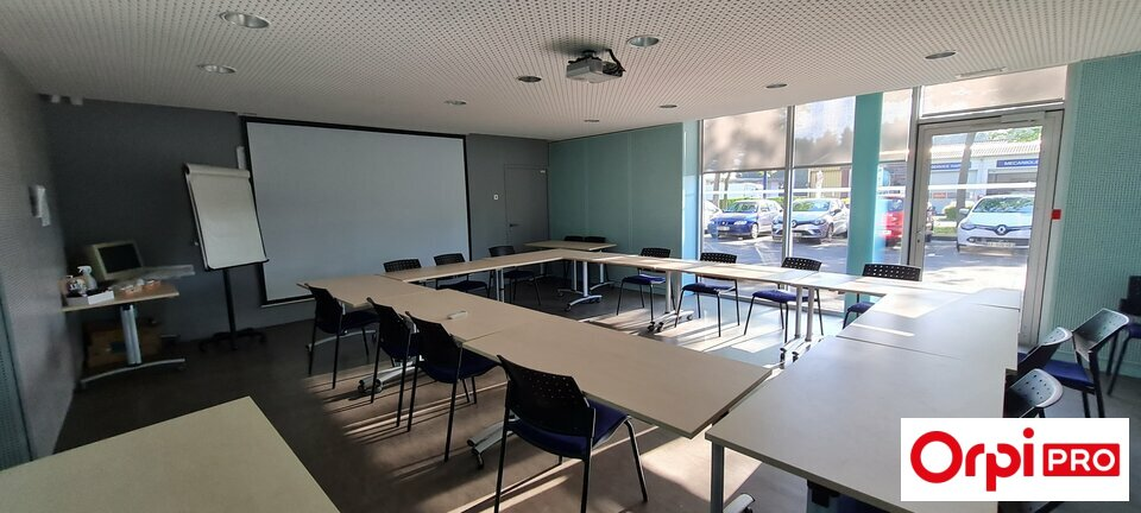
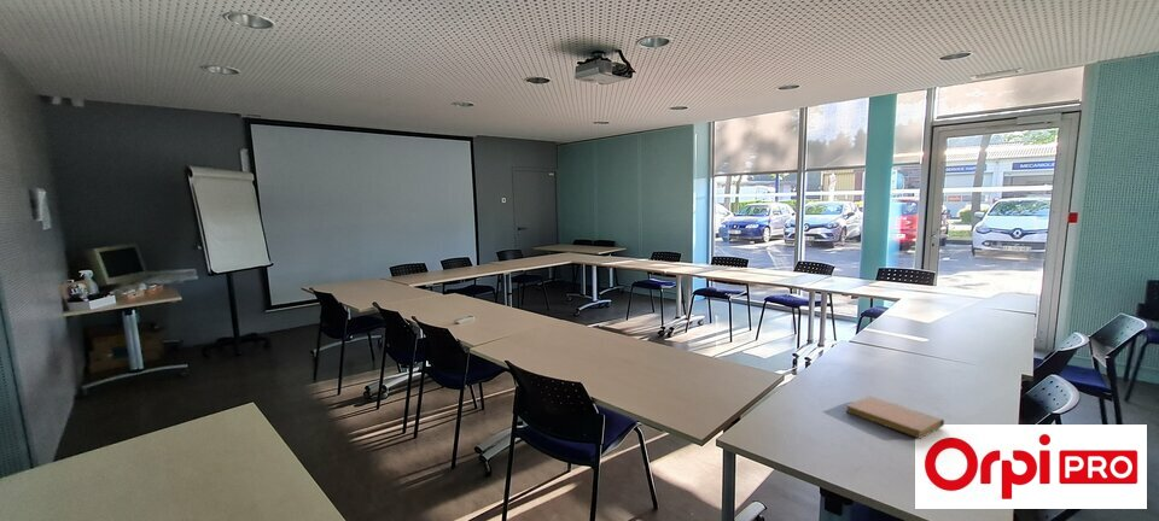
+ notebook [845,396,945,439]
